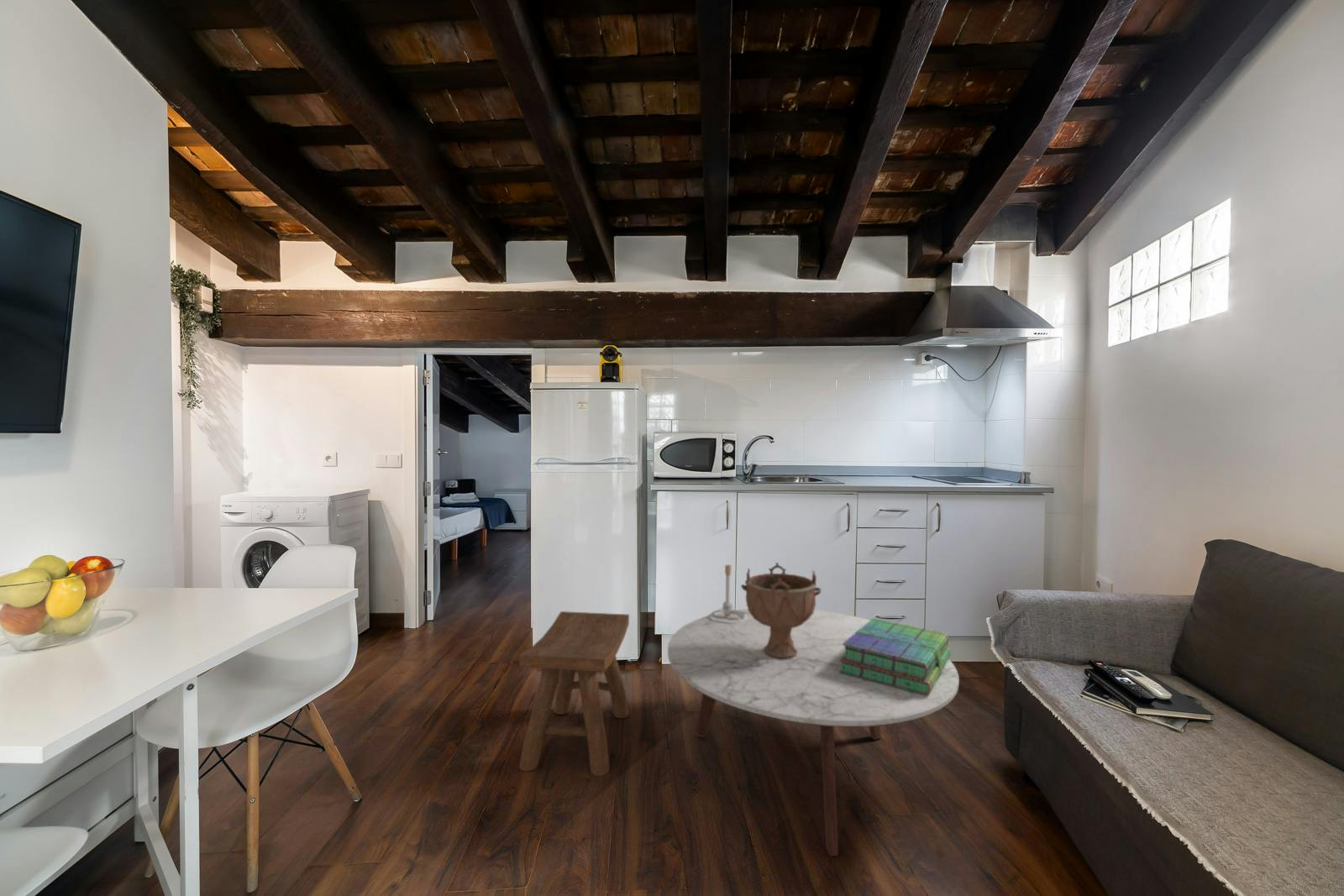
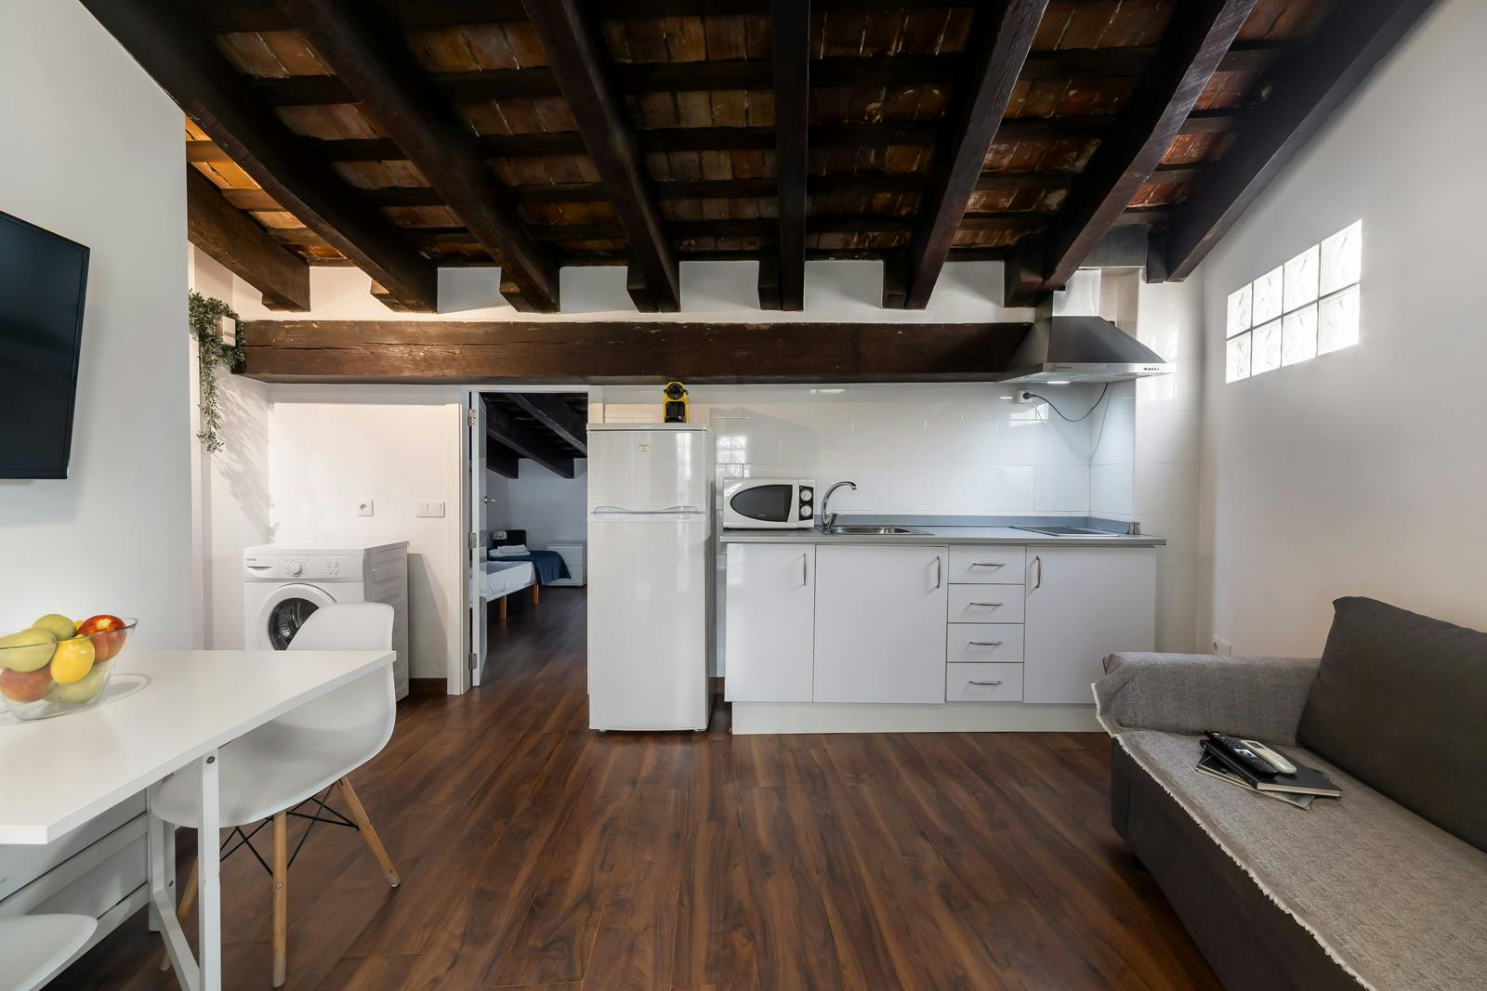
- stool [518,610,630,777]
- lamp base [707,564,750,624]
- stack of books [839,617,952,695]
- decorative bowl [740,562,822,658]
- coffee table [667,608,960,857]
